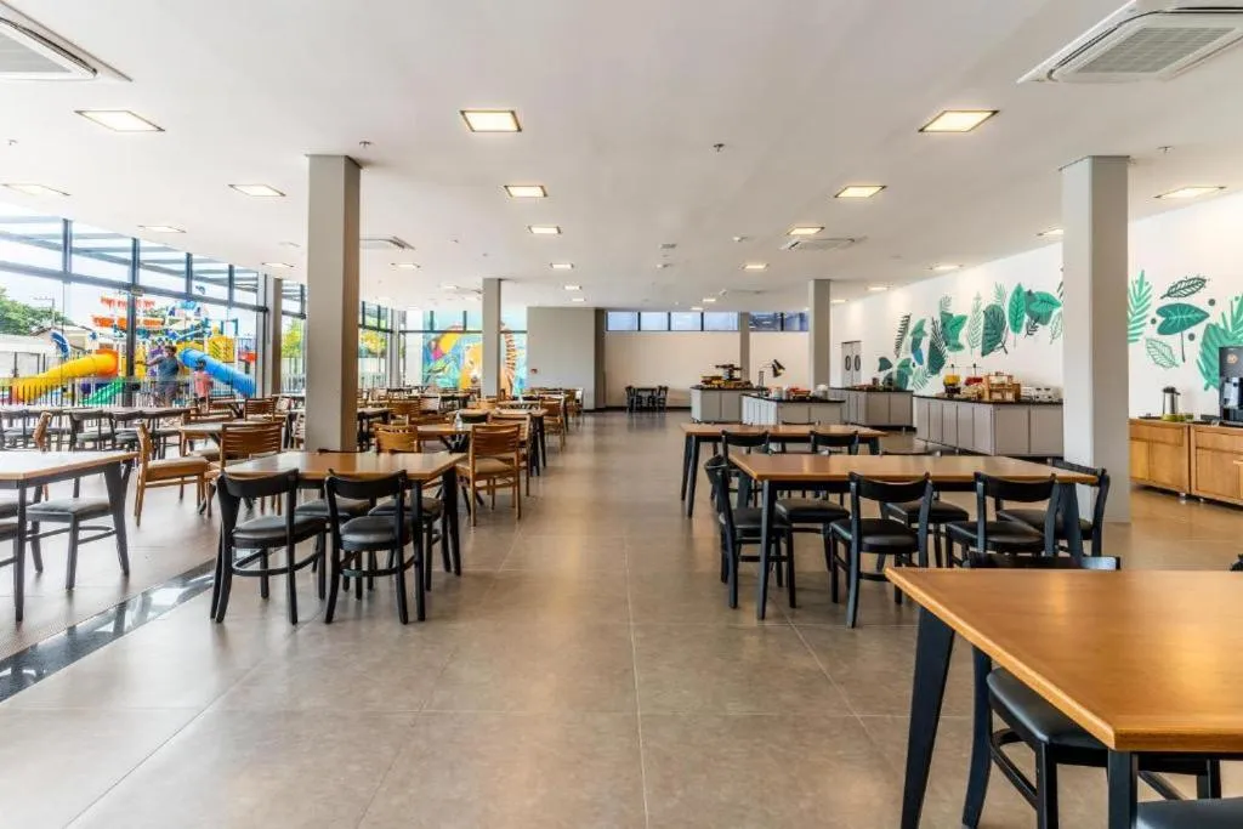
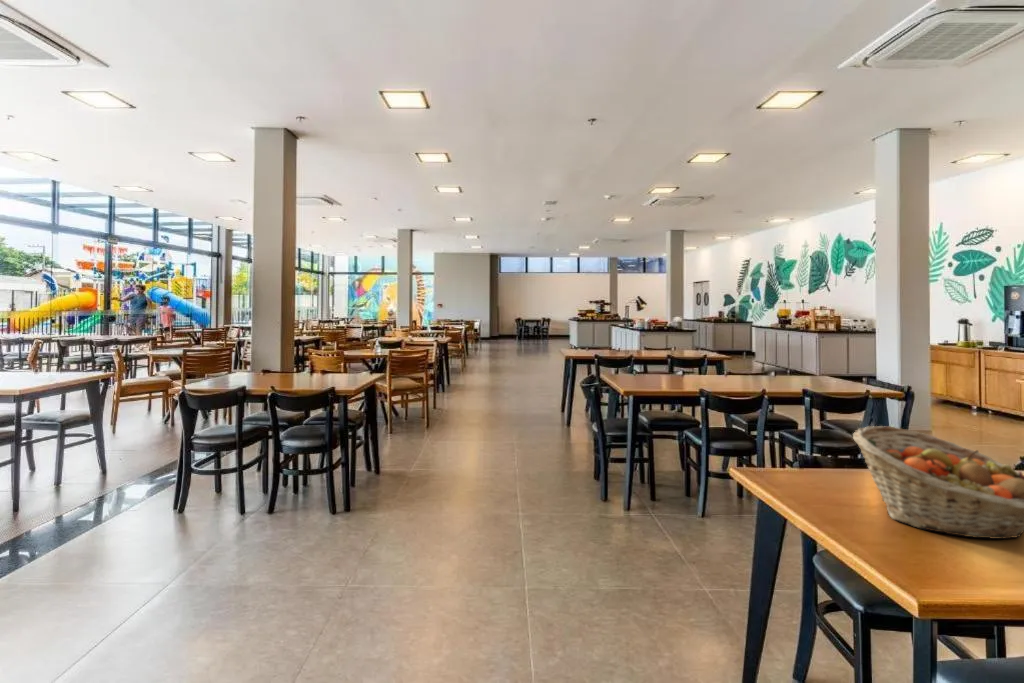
+ fruit basket [852,425,1024,540]
